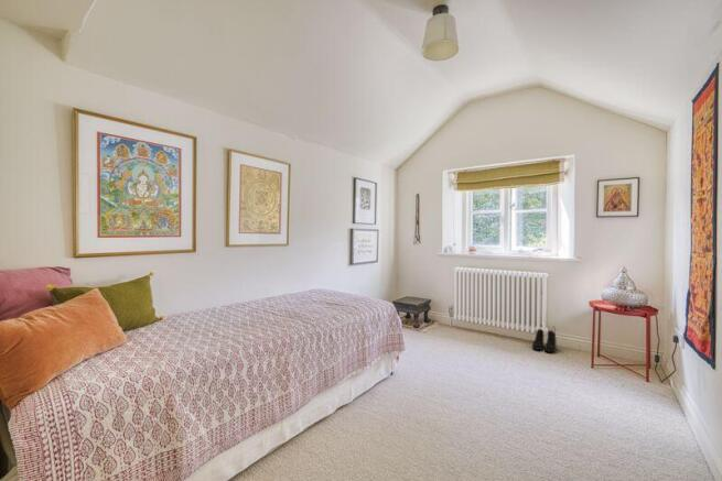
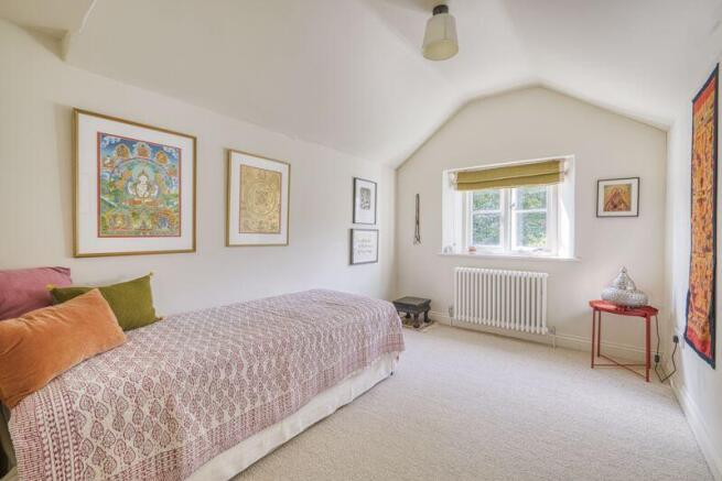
- boots [531,328,557,353]
